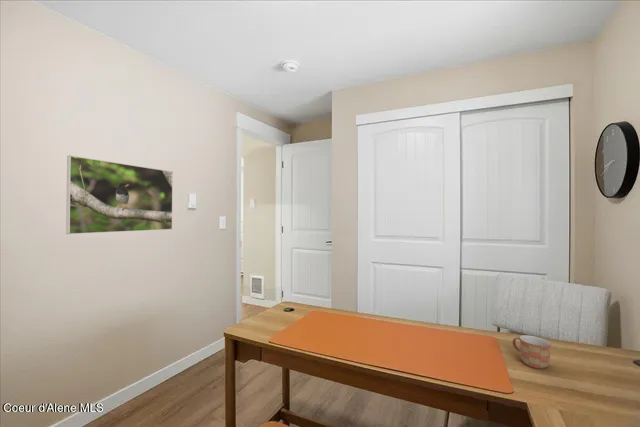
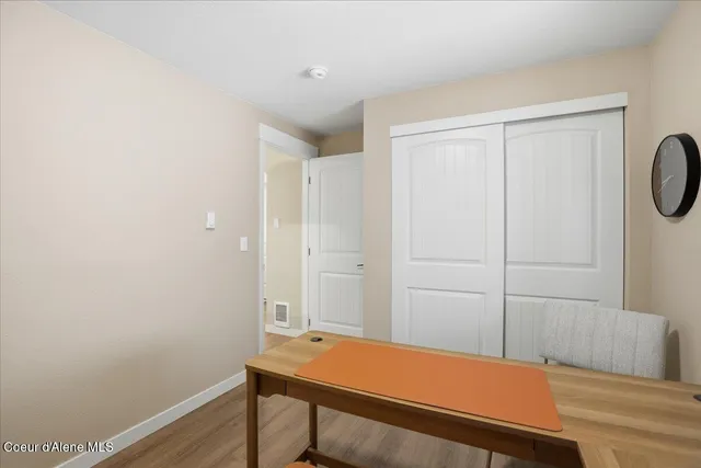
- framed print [65,154,174,235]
- mug [511,334,552,370]
